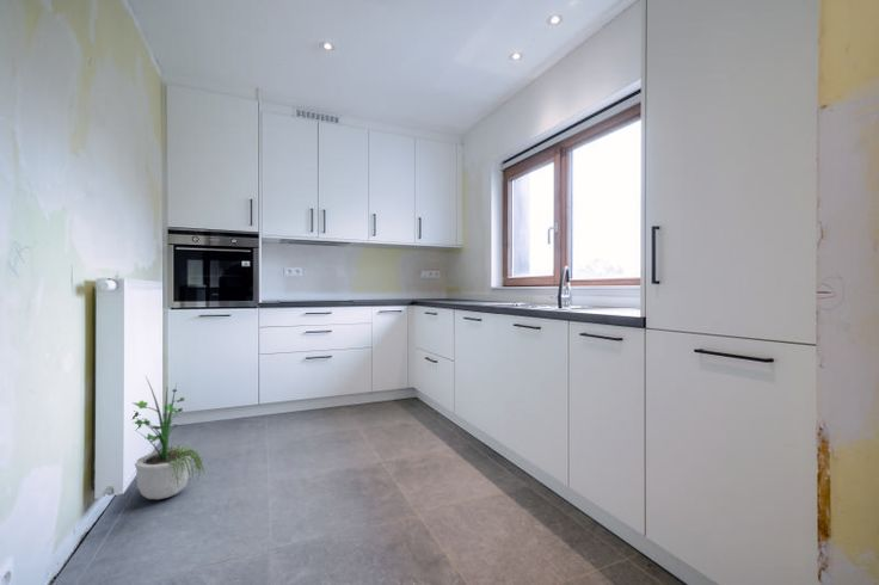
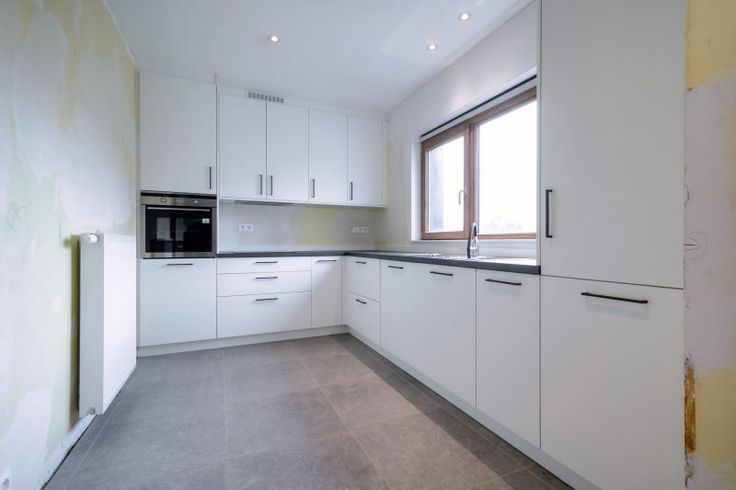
- potted plant [130,375,205,500]
